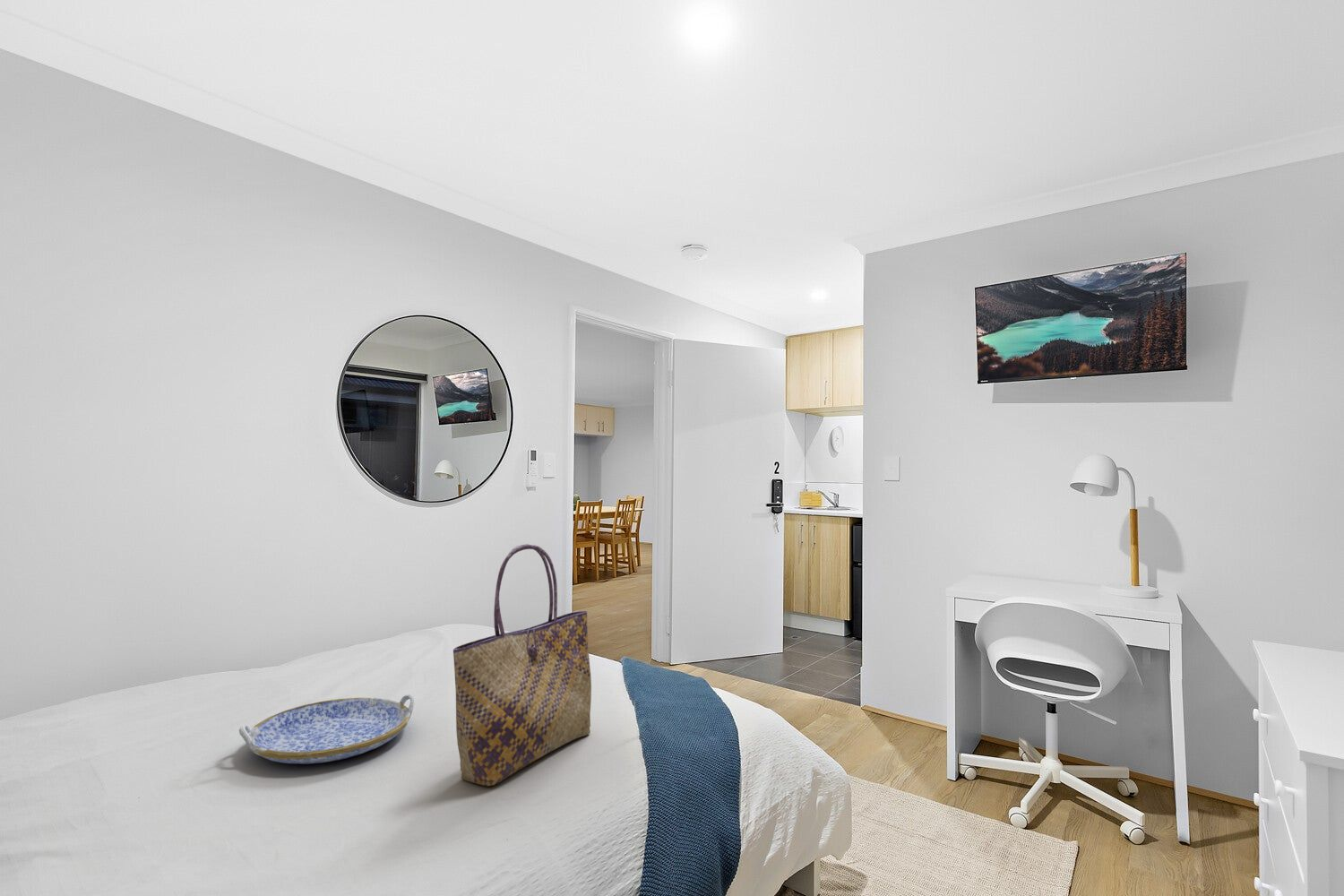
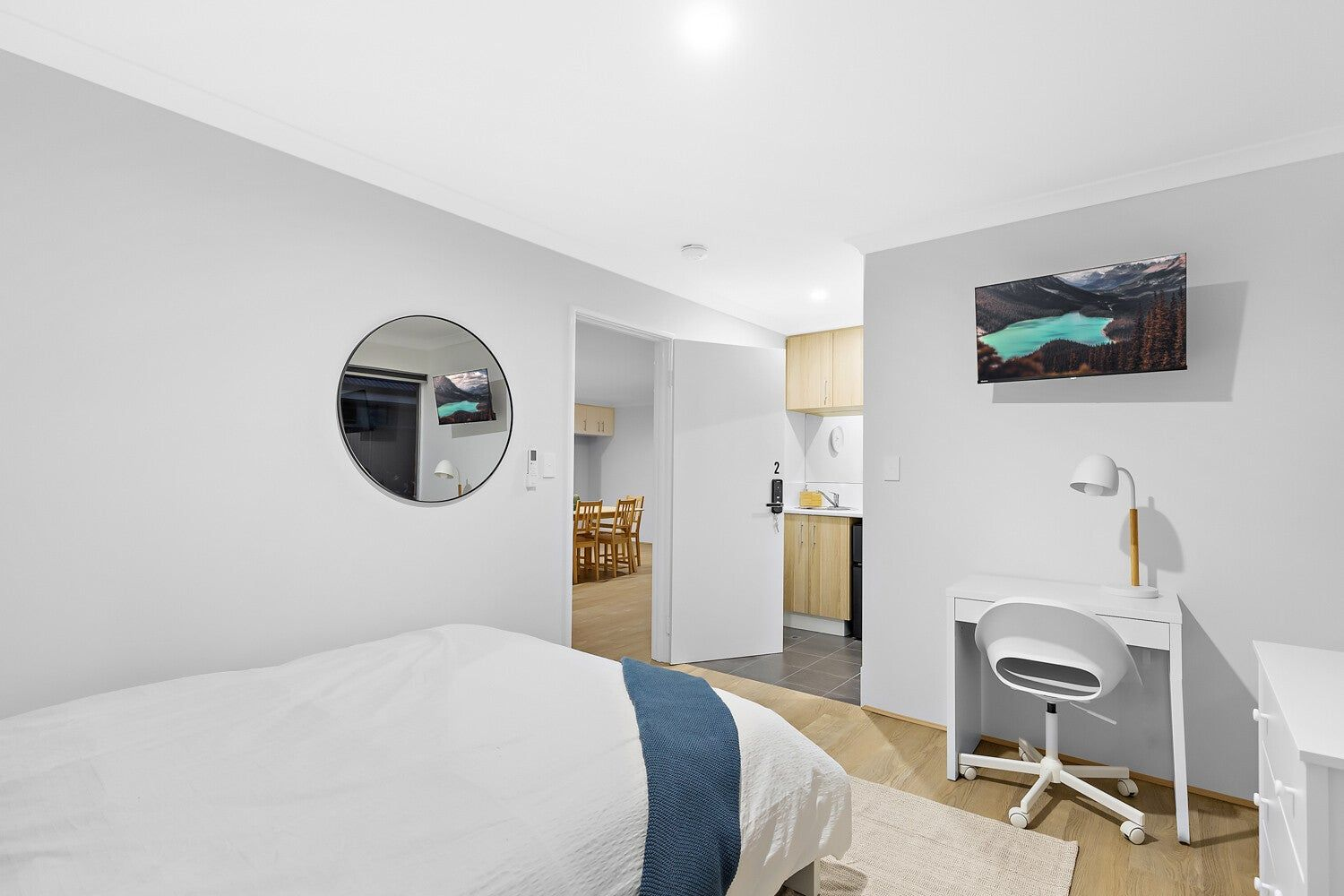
- tote bag [452,543,592,787]
- serving tray [238,694,416,764]
